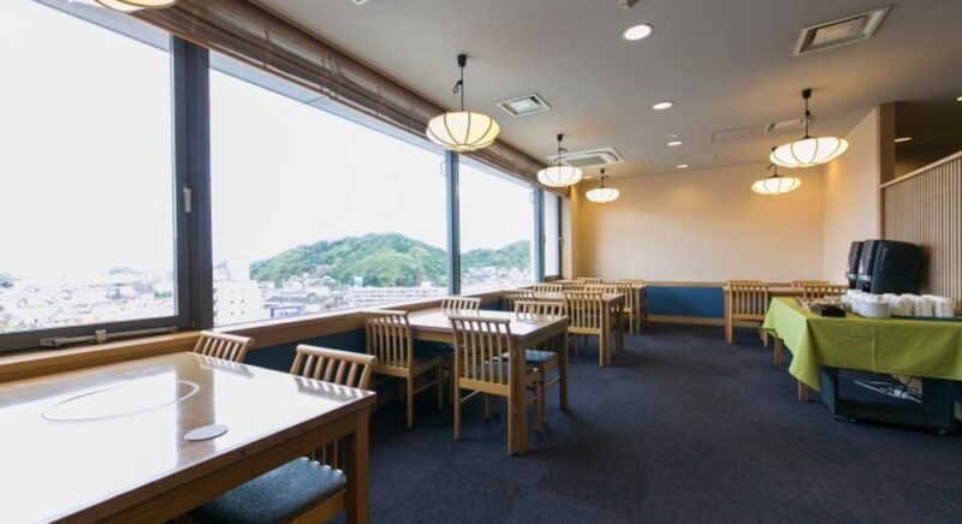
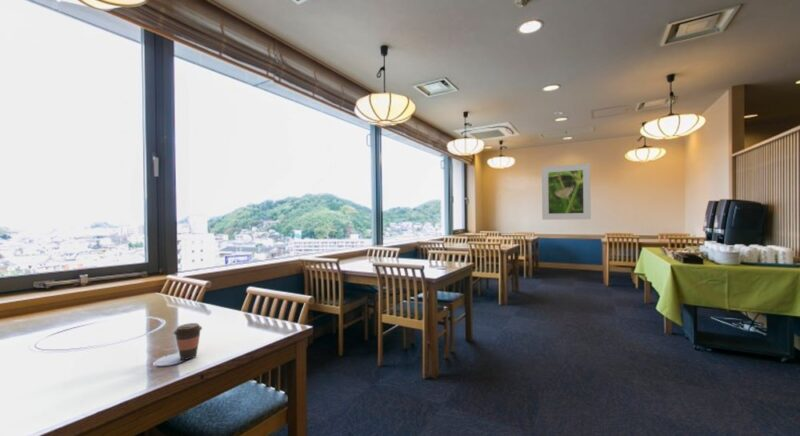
+ coffee cup [173,322,203,361]
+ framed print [541,162,592,221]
